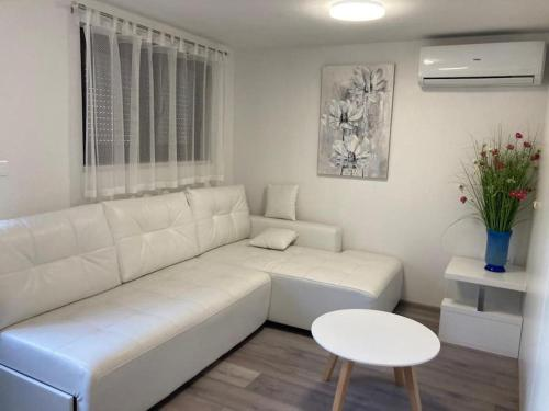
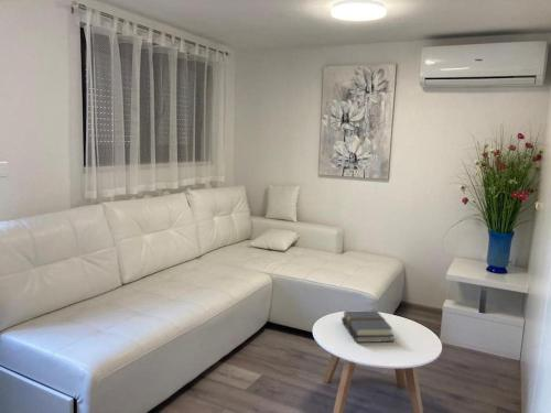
+ book [341,309,396,344]
